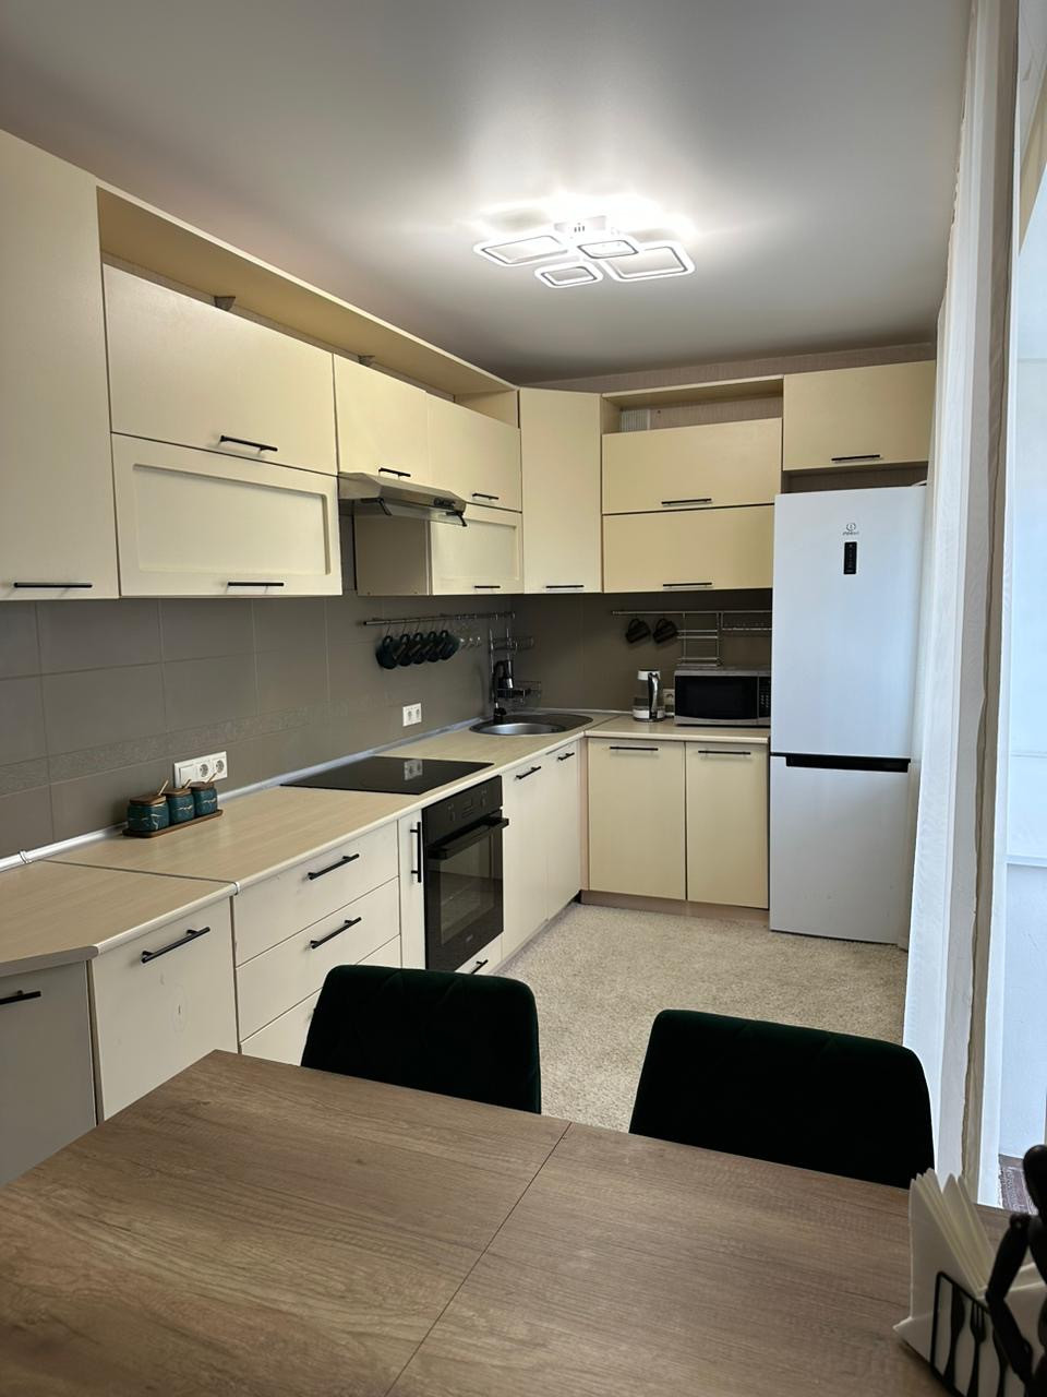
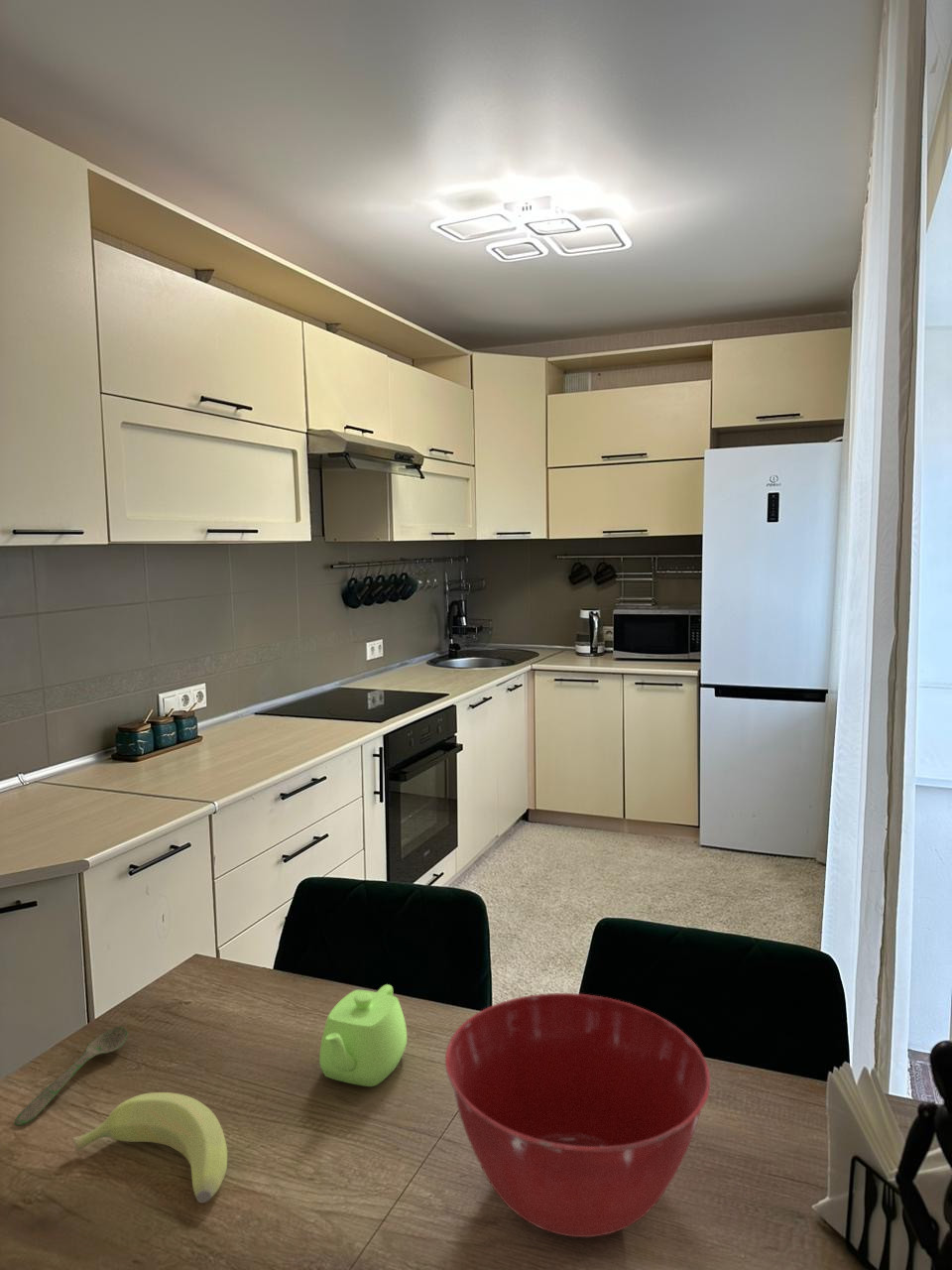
+ mixing bowl [444,992,711,1238]
+ teapot [318,983,408,1087]
+ banana [71,1091,228,1204]
+ spoon [13,1026,129,1127]
